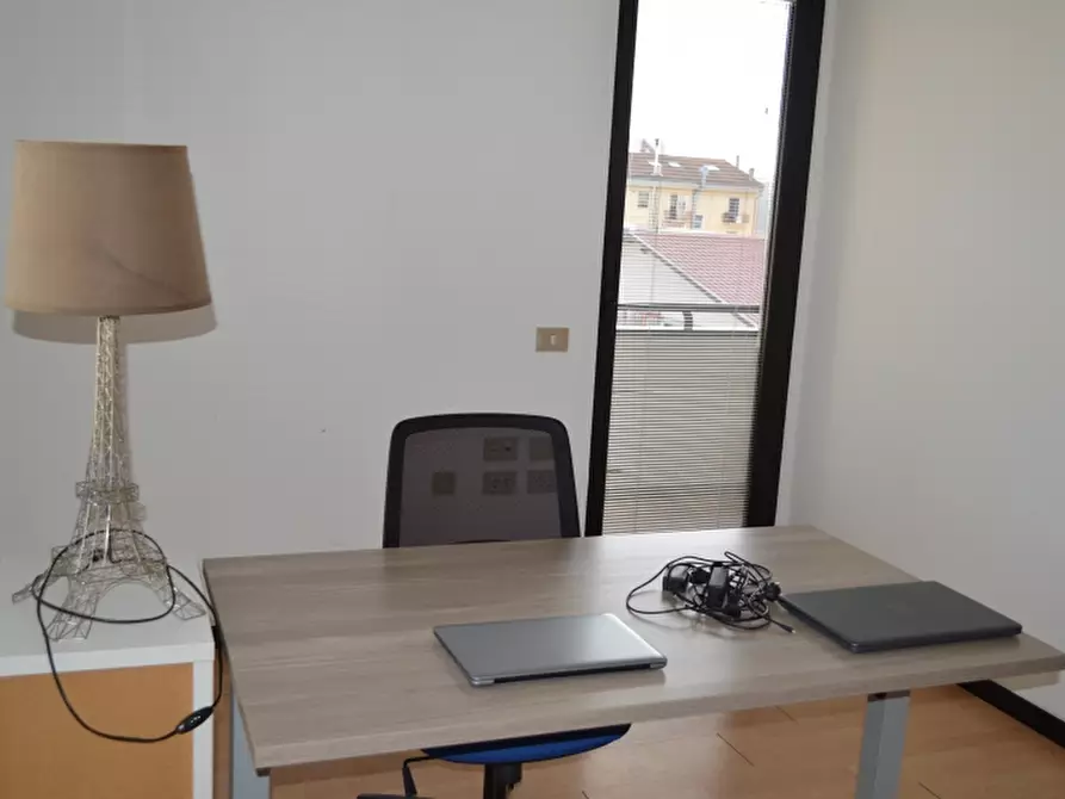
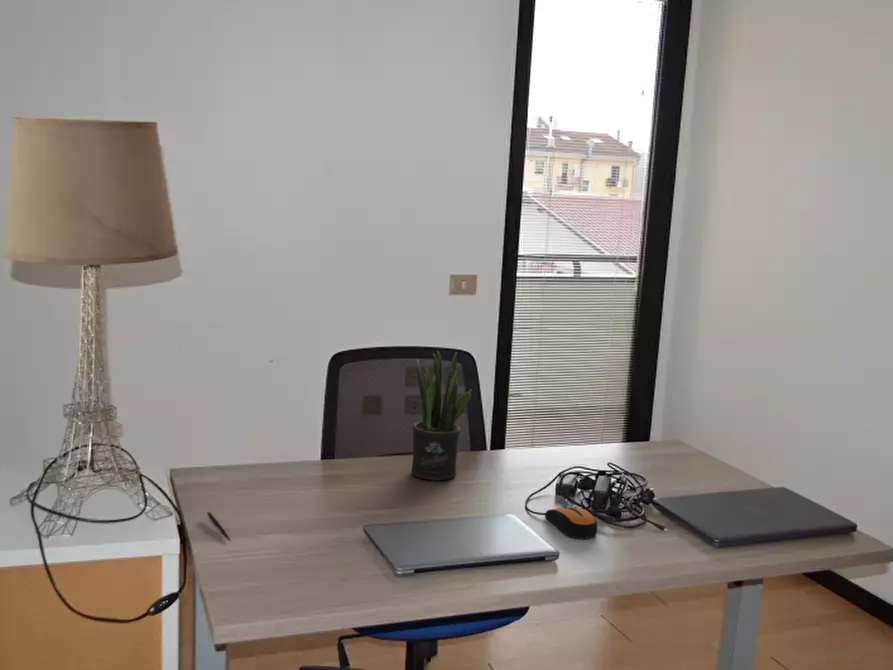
+ potted plant [410,350,473,482]
+ computer mouse [544,506,598,539]
+ pen [206,511,231,541]
